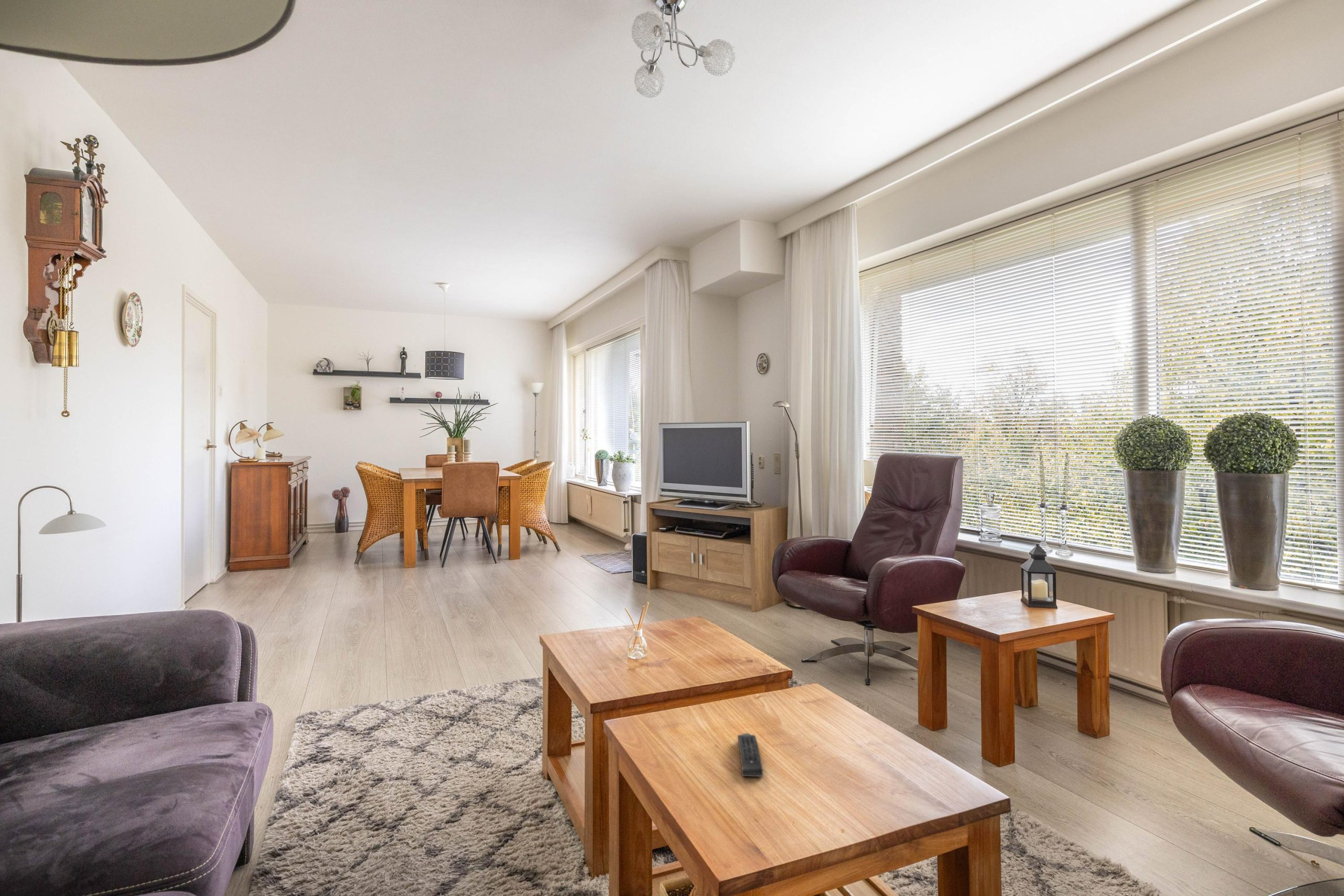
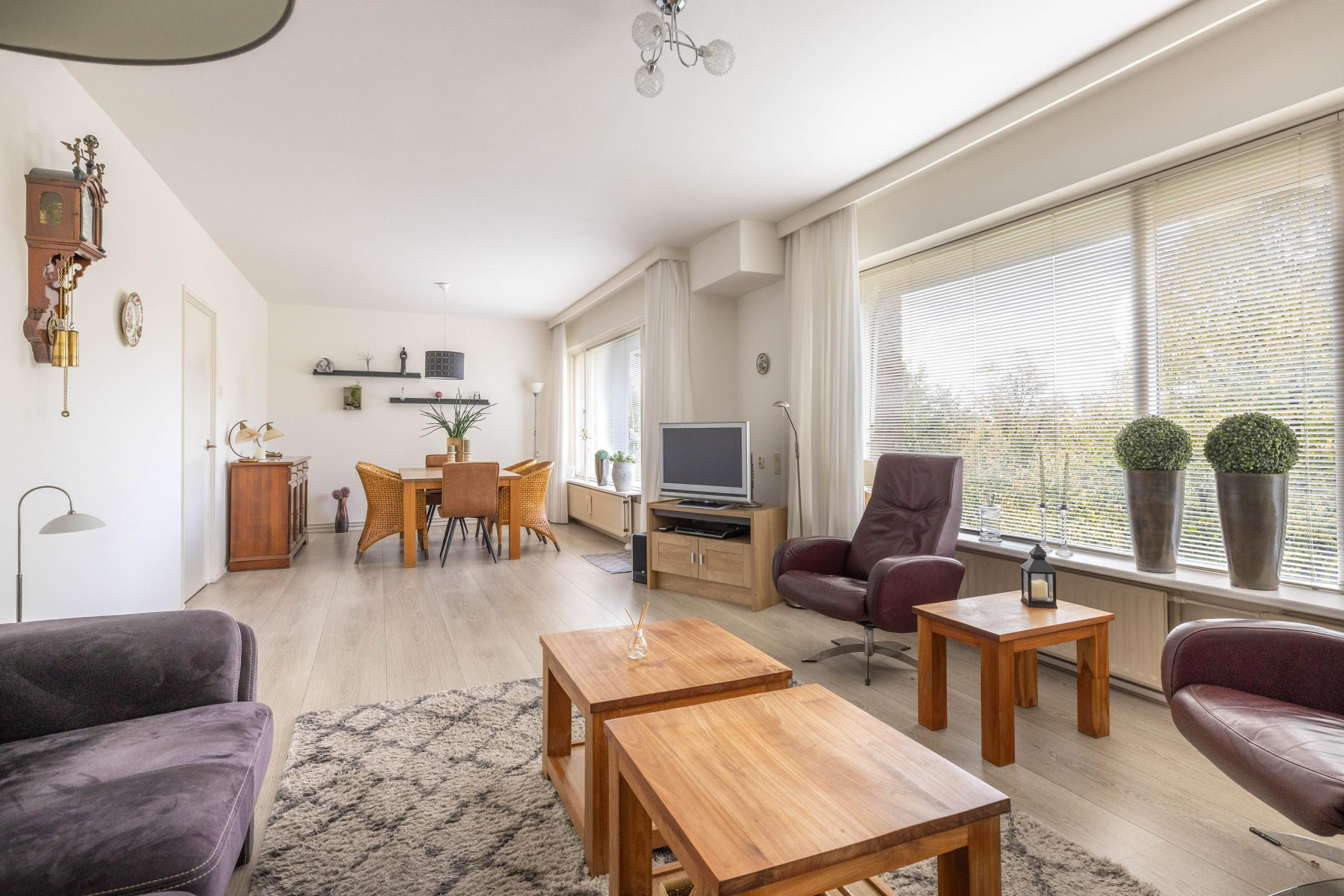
- remote control [737,733,764,777]
